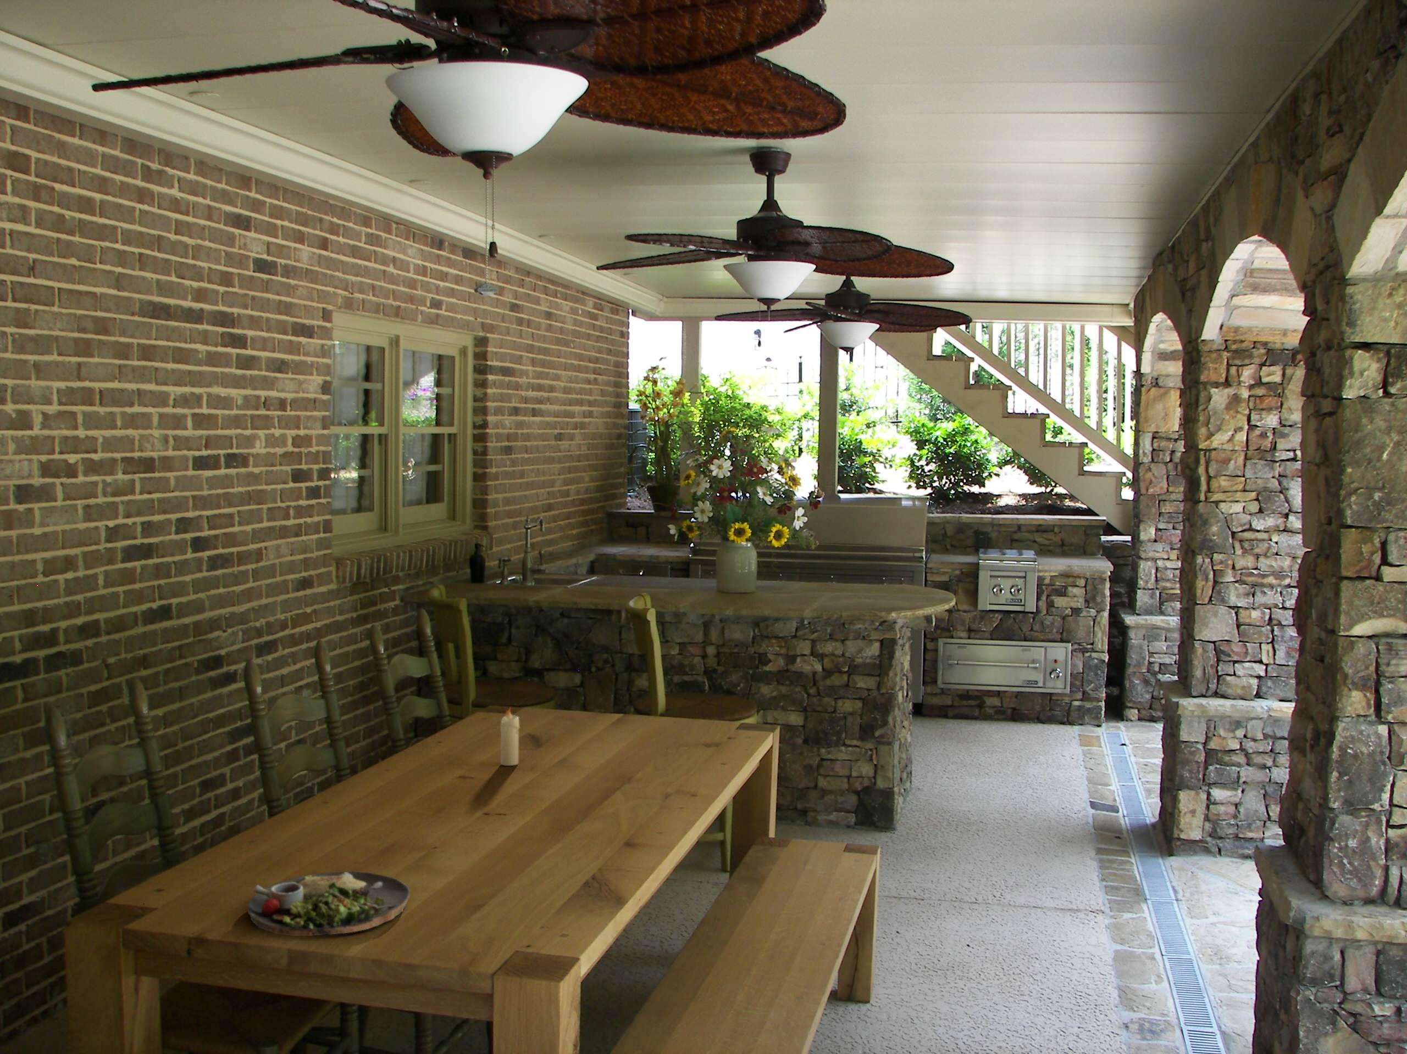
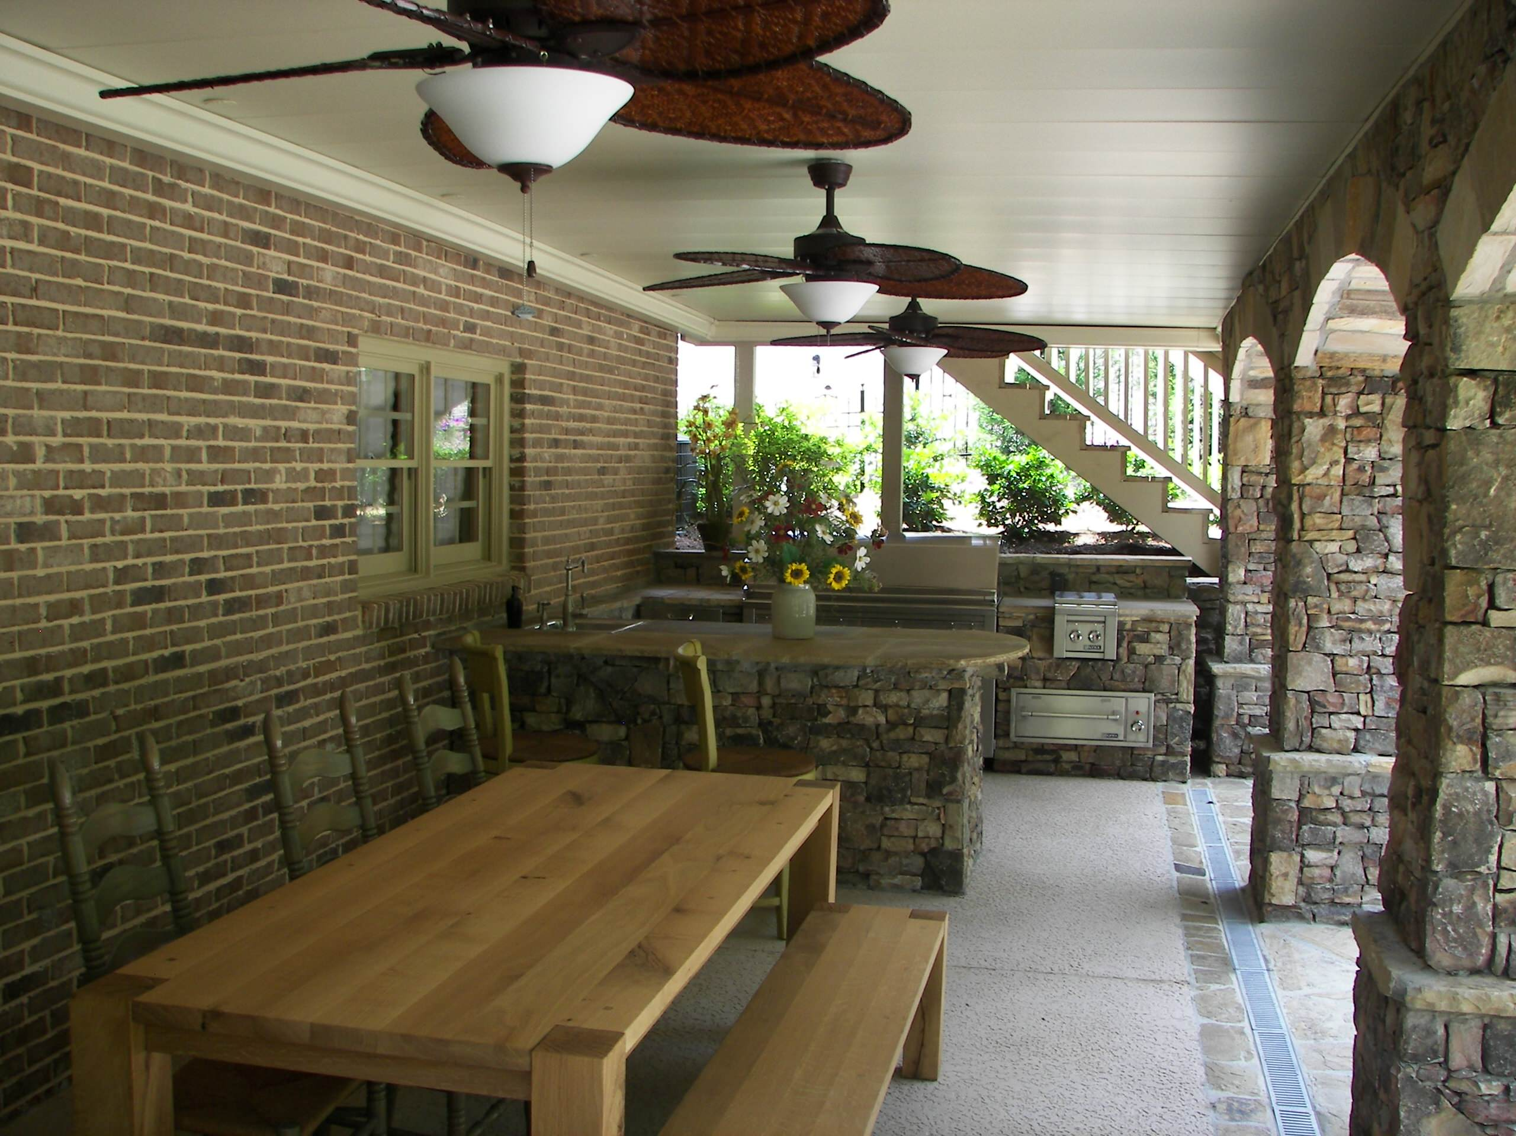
- dinner plate [246,871,411,937]
- candle [500,706,520,766]
